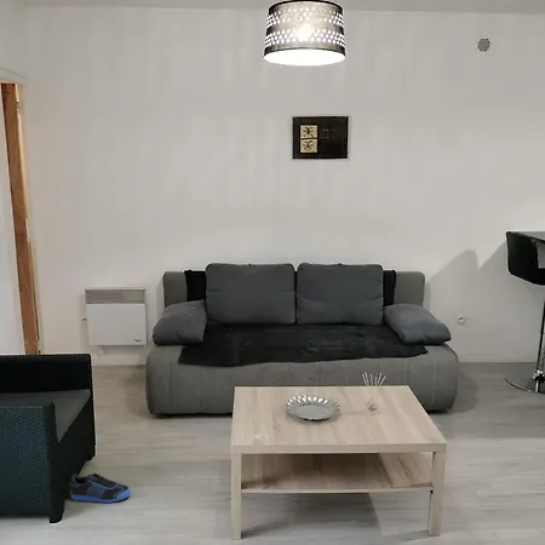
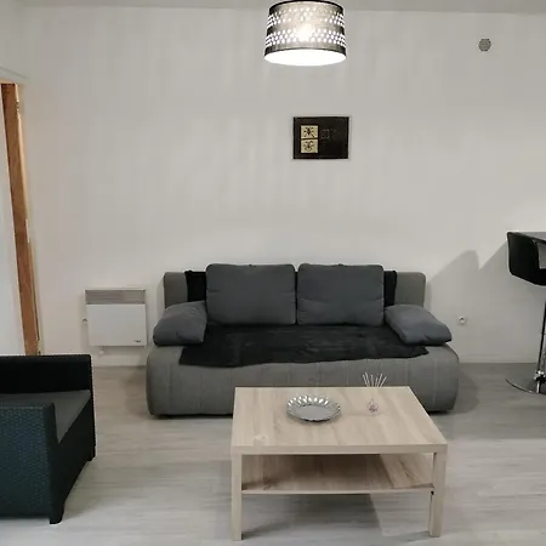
- sneaker [69,472,132,504]
